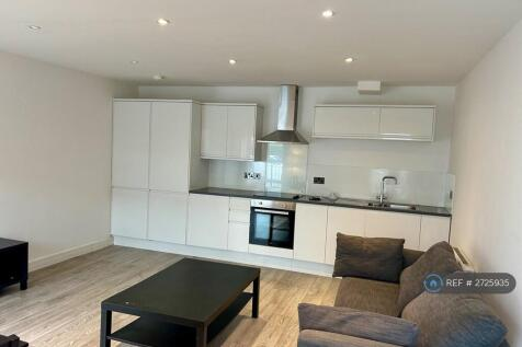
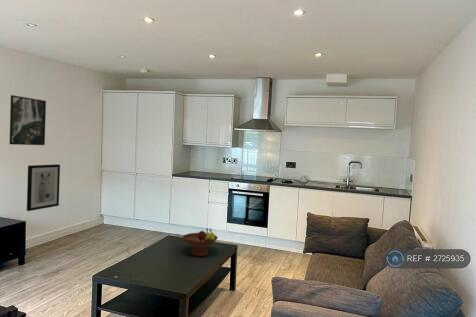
+ fruit bowl [182,227,219,257]
+ wall art [26,163,61,212]
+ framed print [9,94,47,146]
